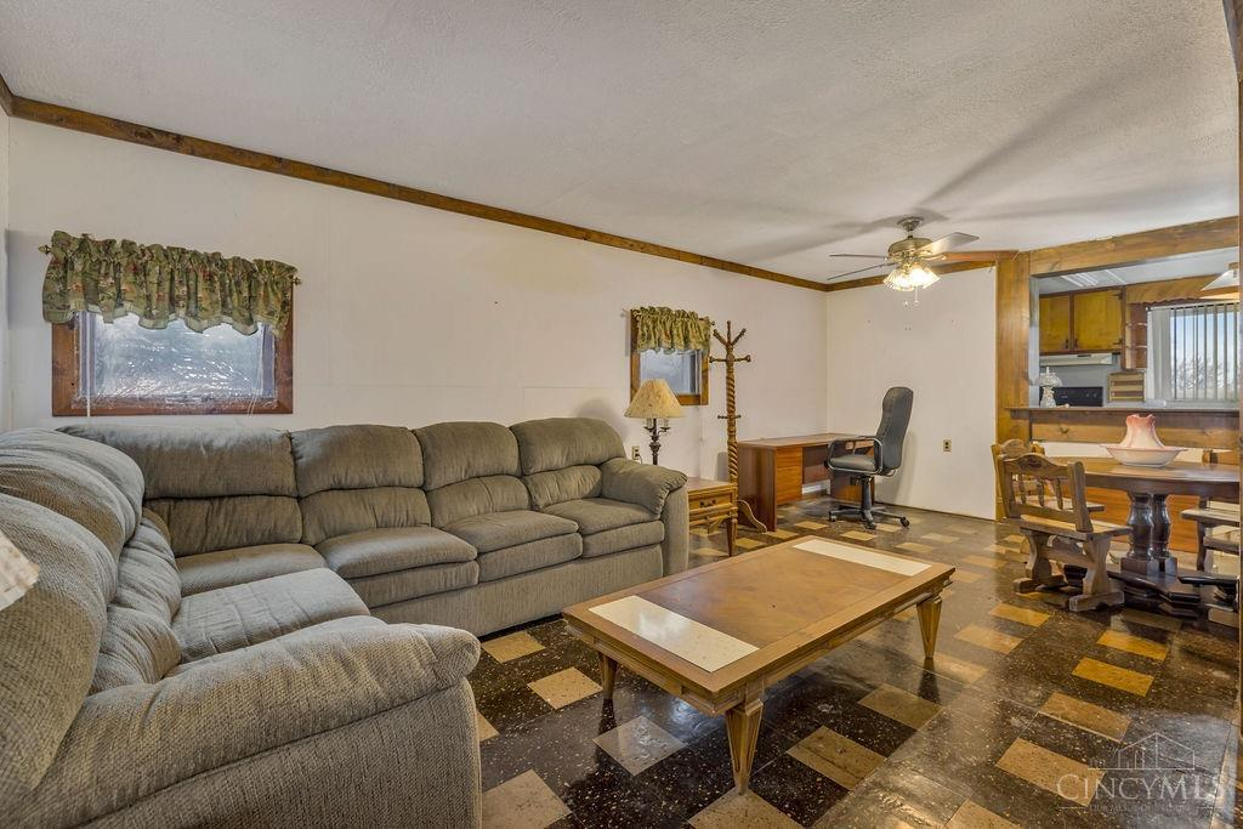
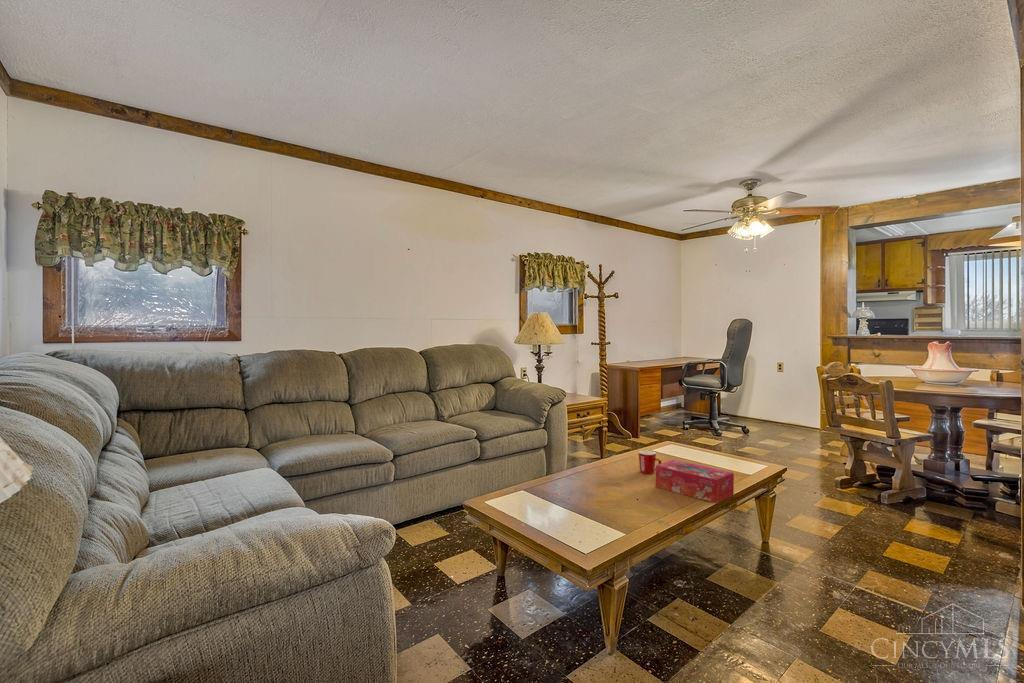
+ mug [637,450,662,475]
+ tissue box [655,459,735,504]
